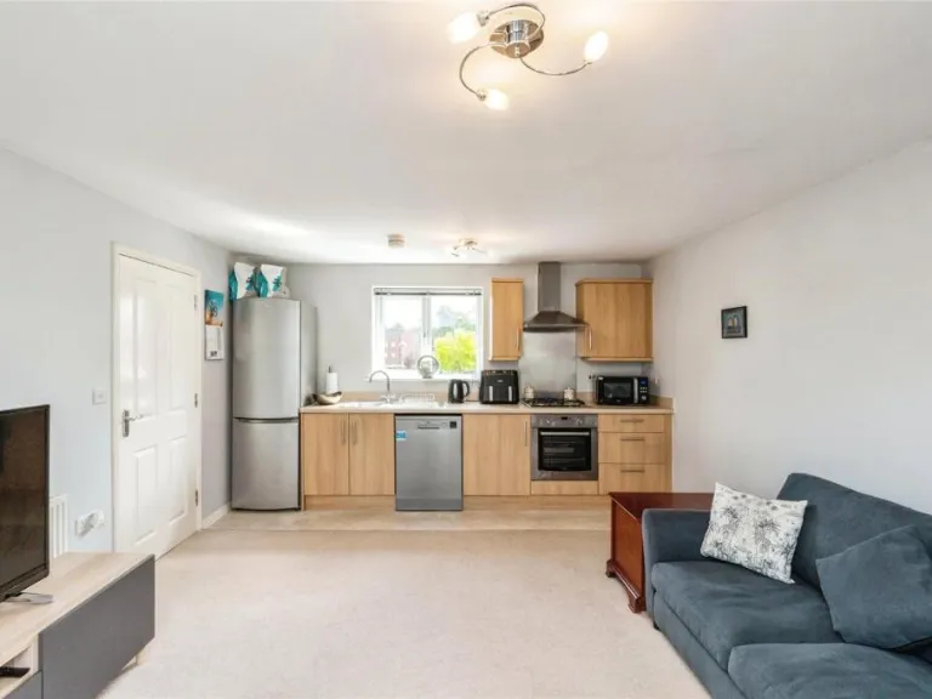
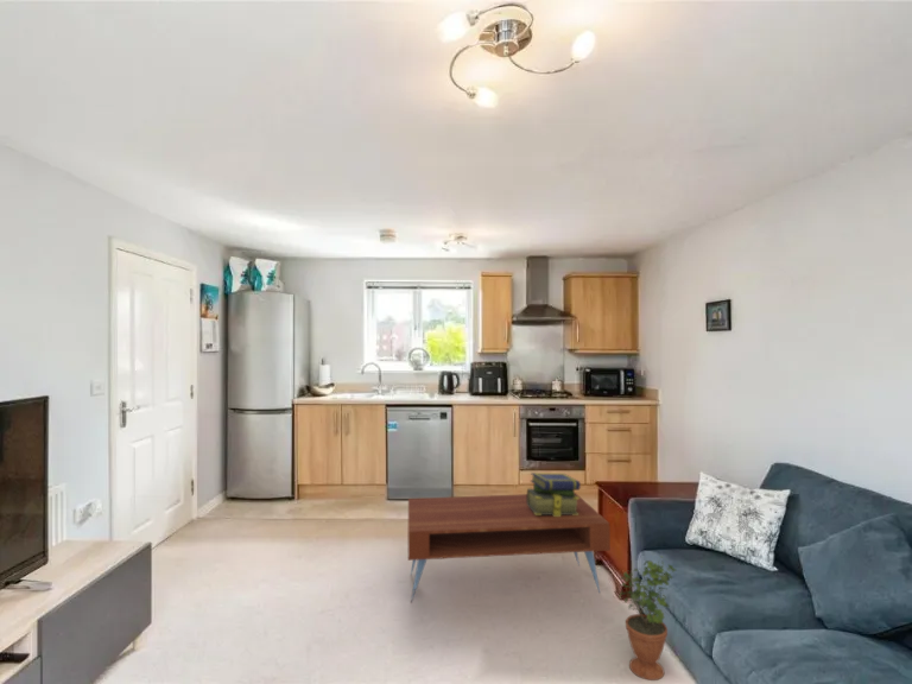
+ coffee table [407,492,612,604]
+ potted plant [618,555,677,682]
+ stack of books [526,471,582,517]
